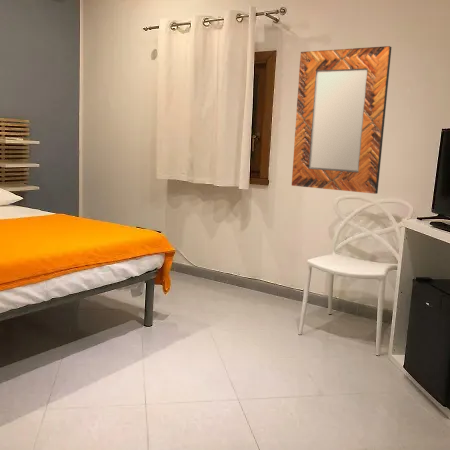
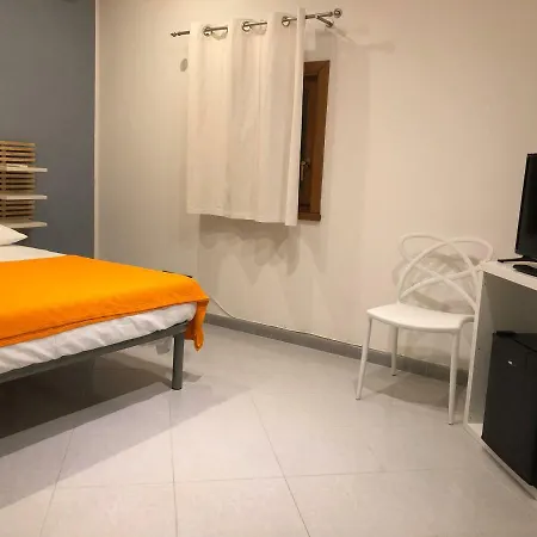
- home mirror [291,45,393,195]
